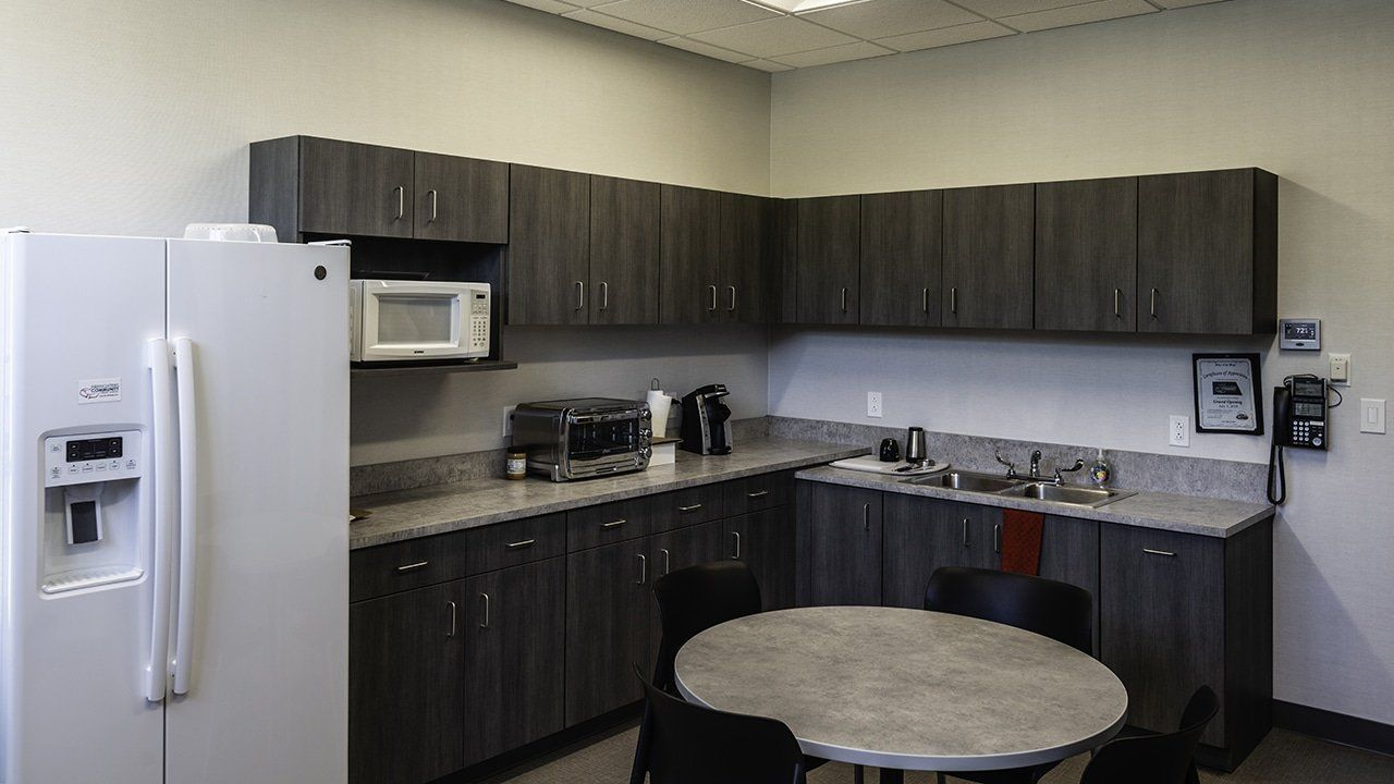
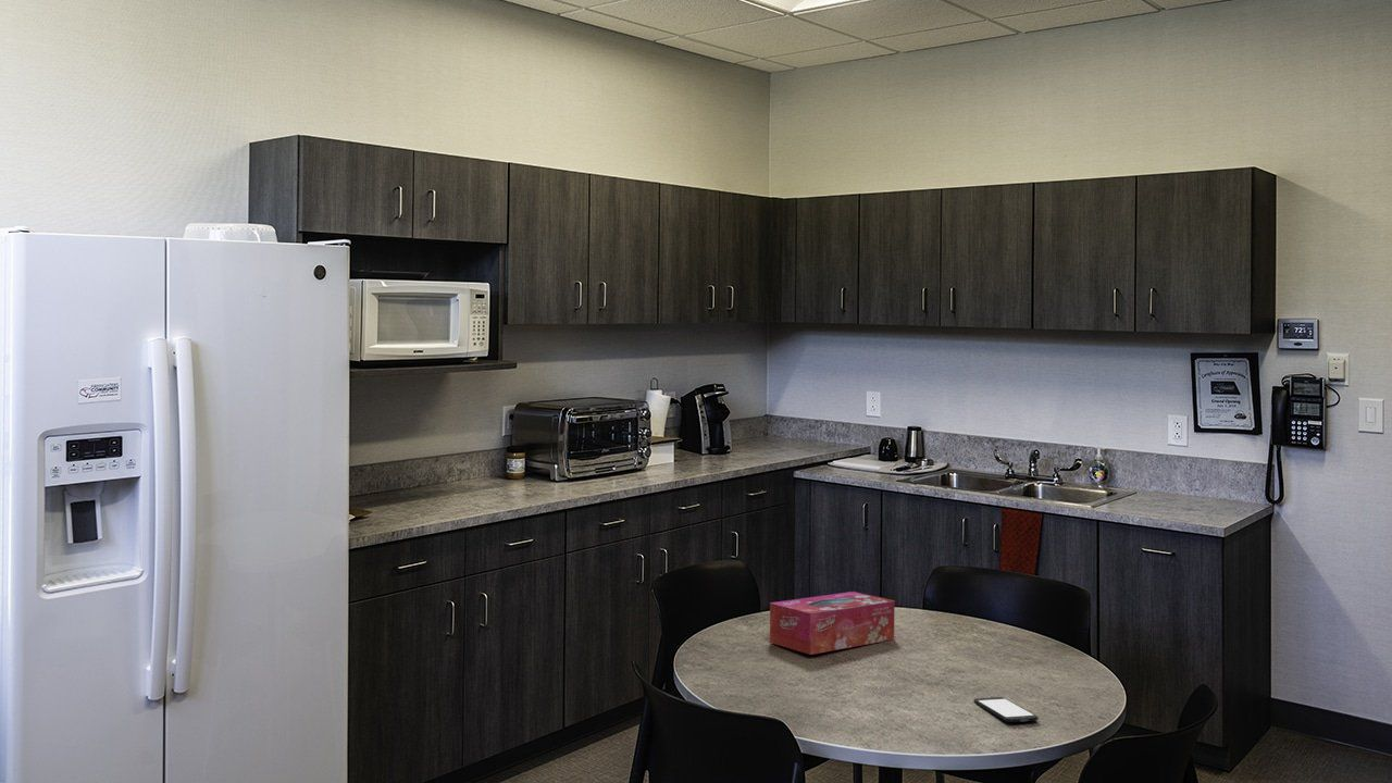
+ smartphone [973,696,1040,723]
+ tissue box [769,591,896,656]
